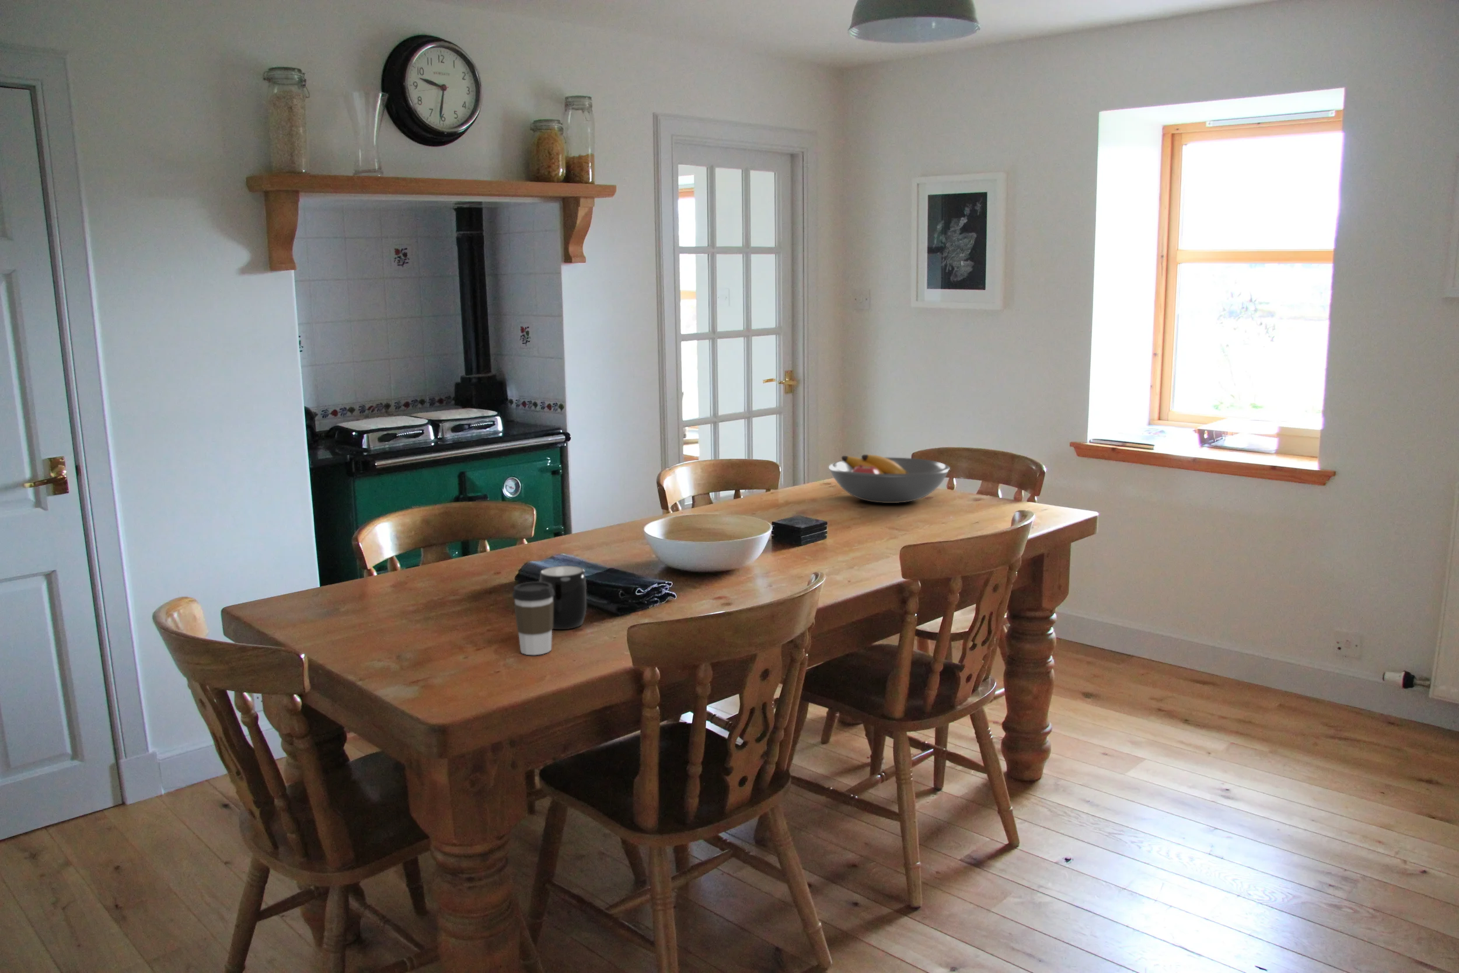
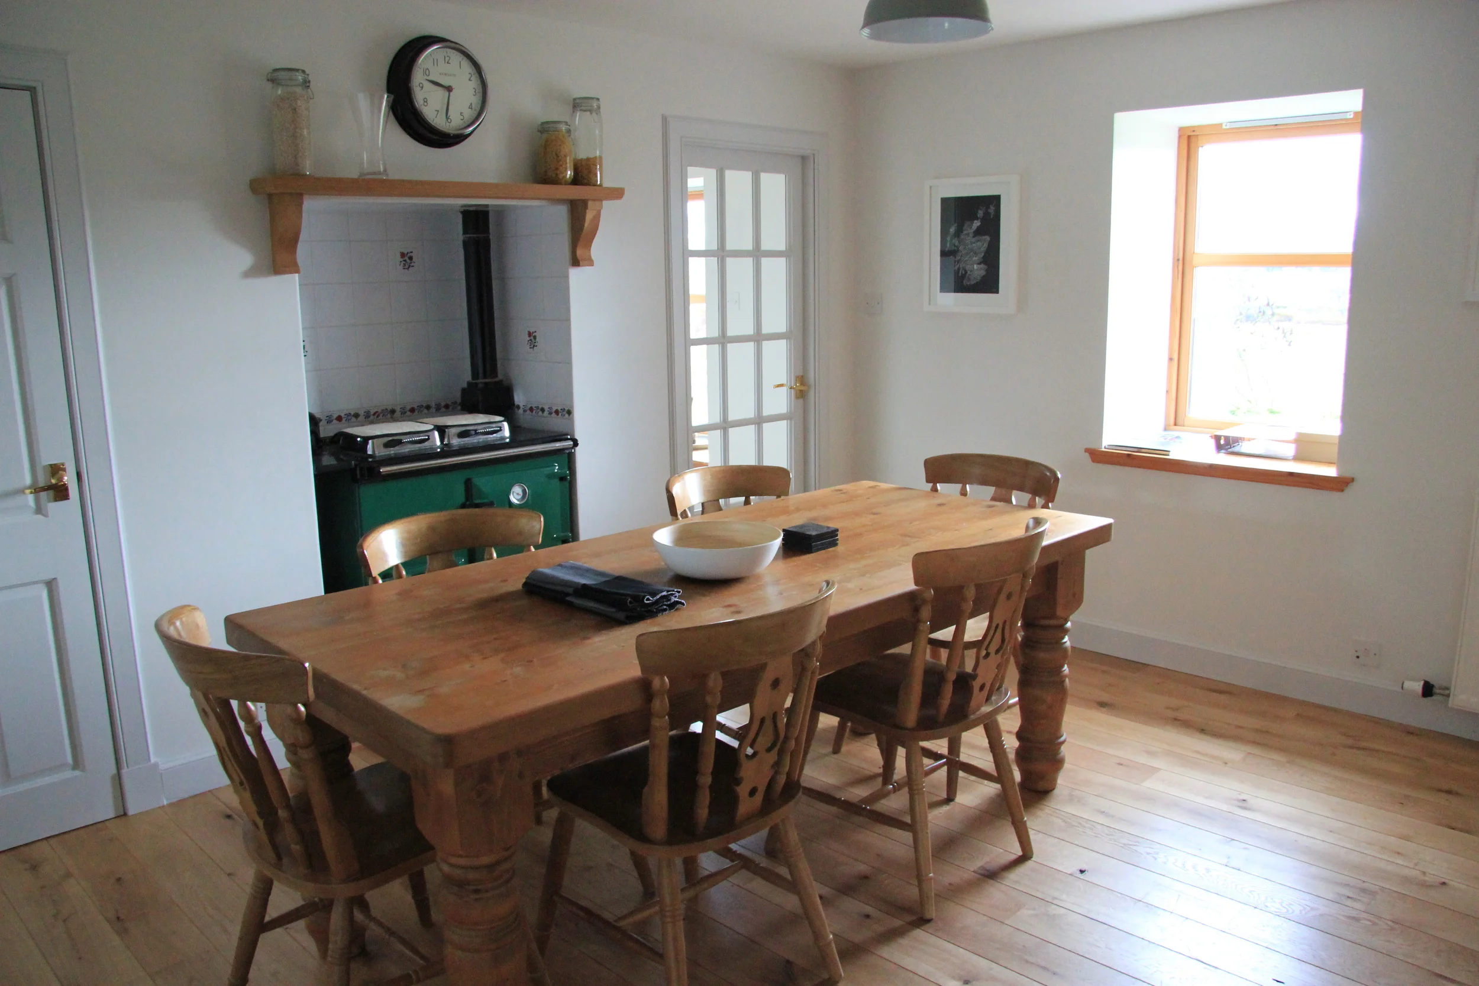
- coffee cup [511,581,555,656]
- mug [538,565,587,630]
- fruit bowl [828,454,951,504]
